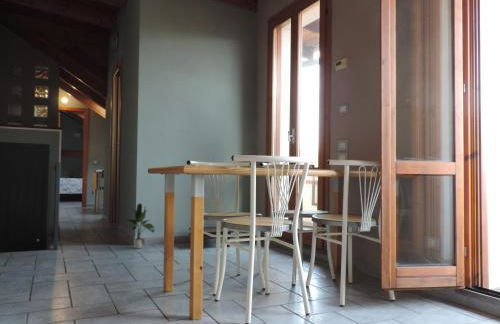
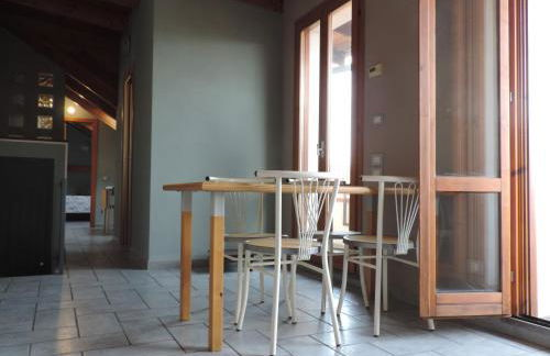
- potted plant [125,202,156,250]
